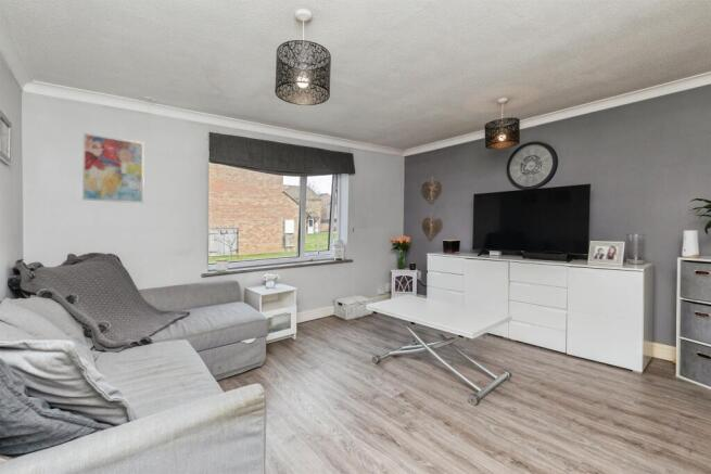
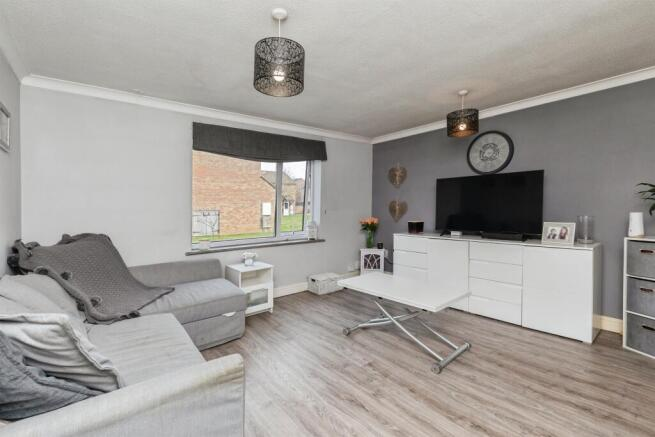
- wall art [81,132,145,205]
